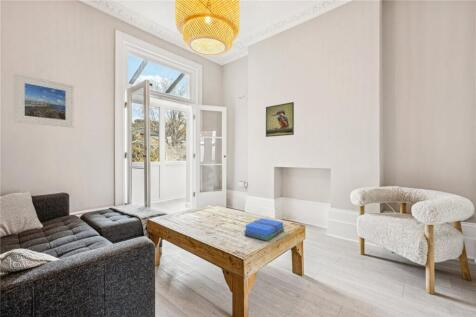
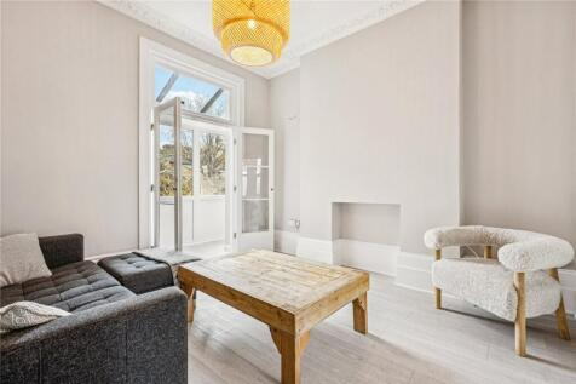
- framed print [13,72,75,129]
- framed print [265,101,295,138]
- books [243,217,285,242]
